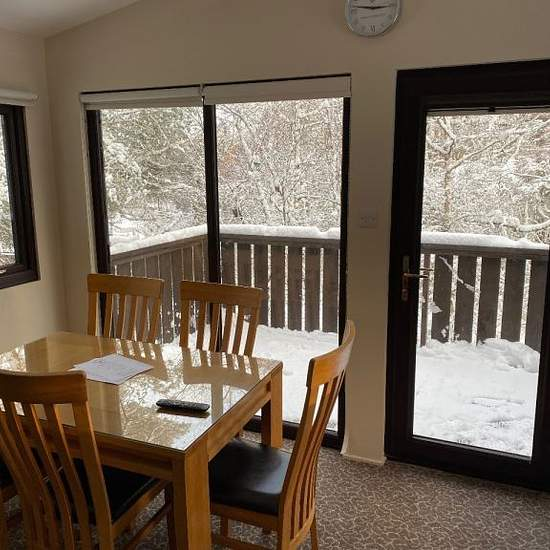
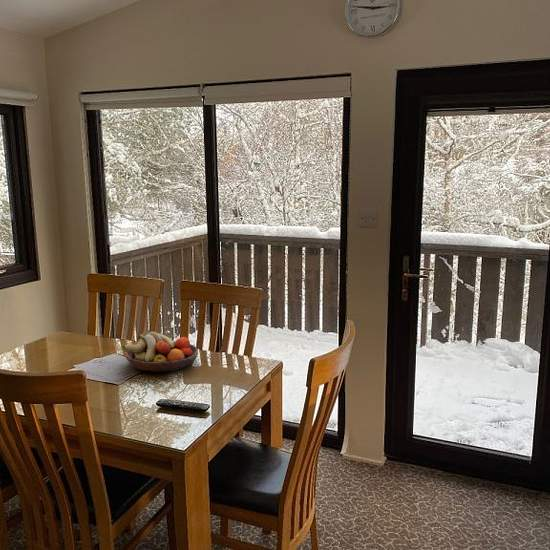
+ fruit bowl [122,331,199,373]
